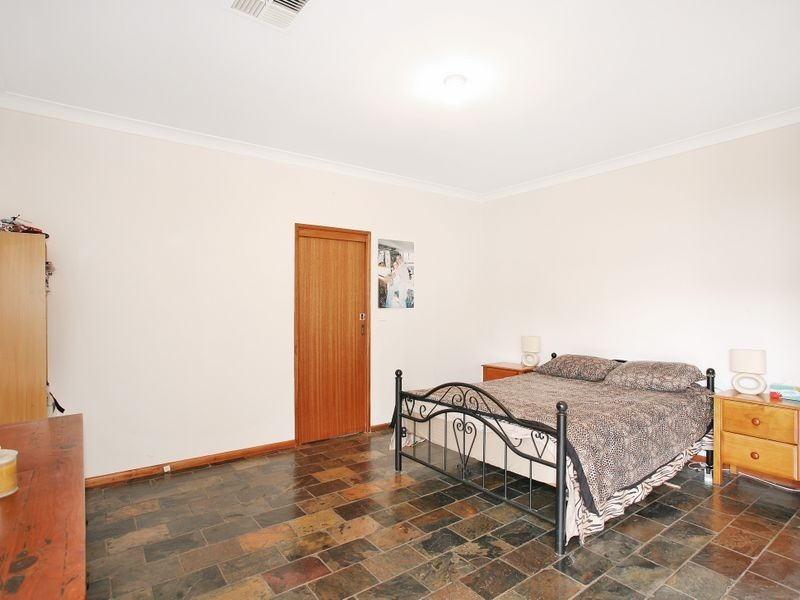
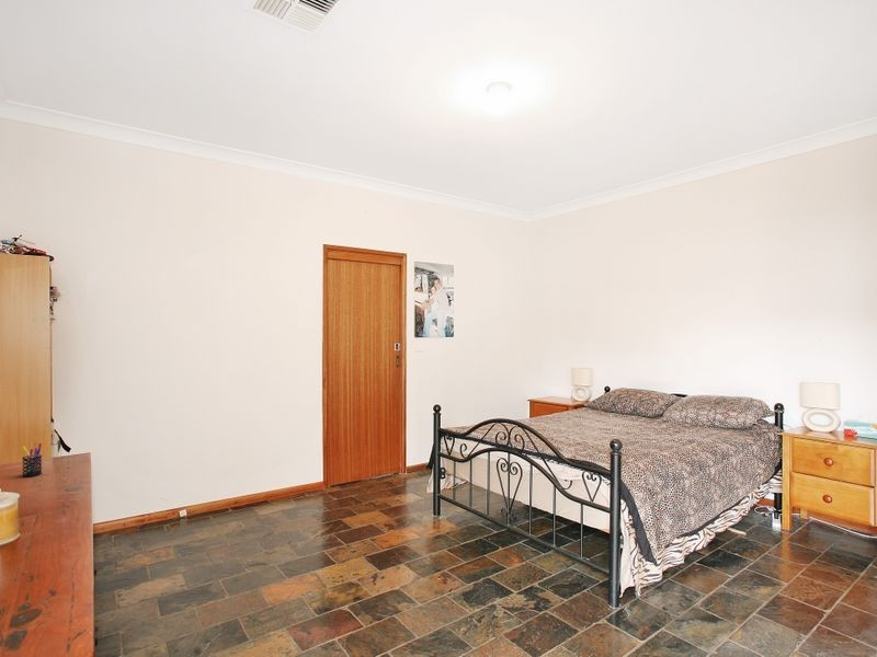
+ pen holder [21,442,43,477]
